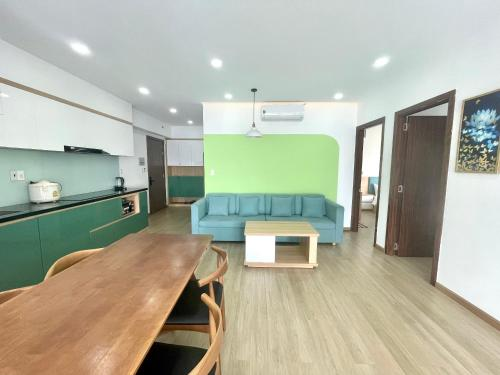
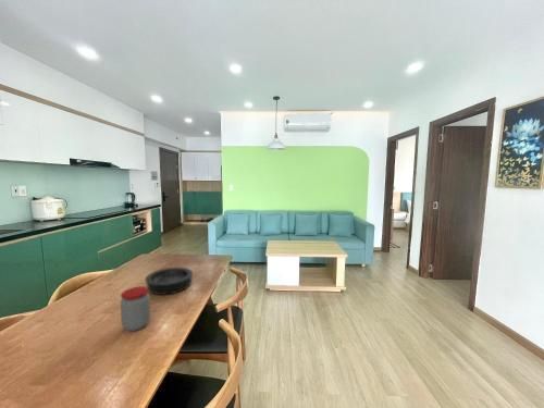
+ jar [120,285,151,332]
+ bowl [145,267,194,296]
